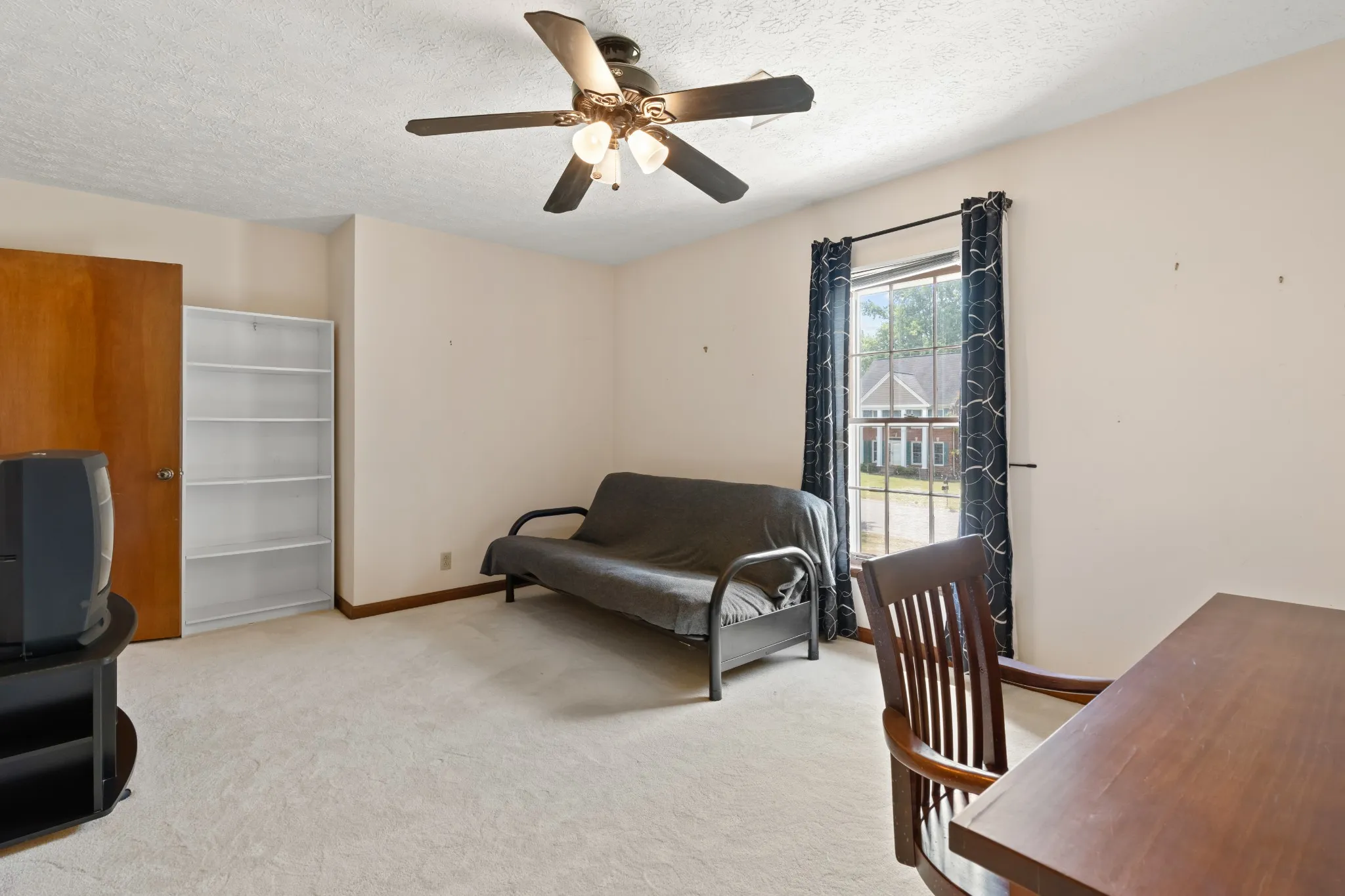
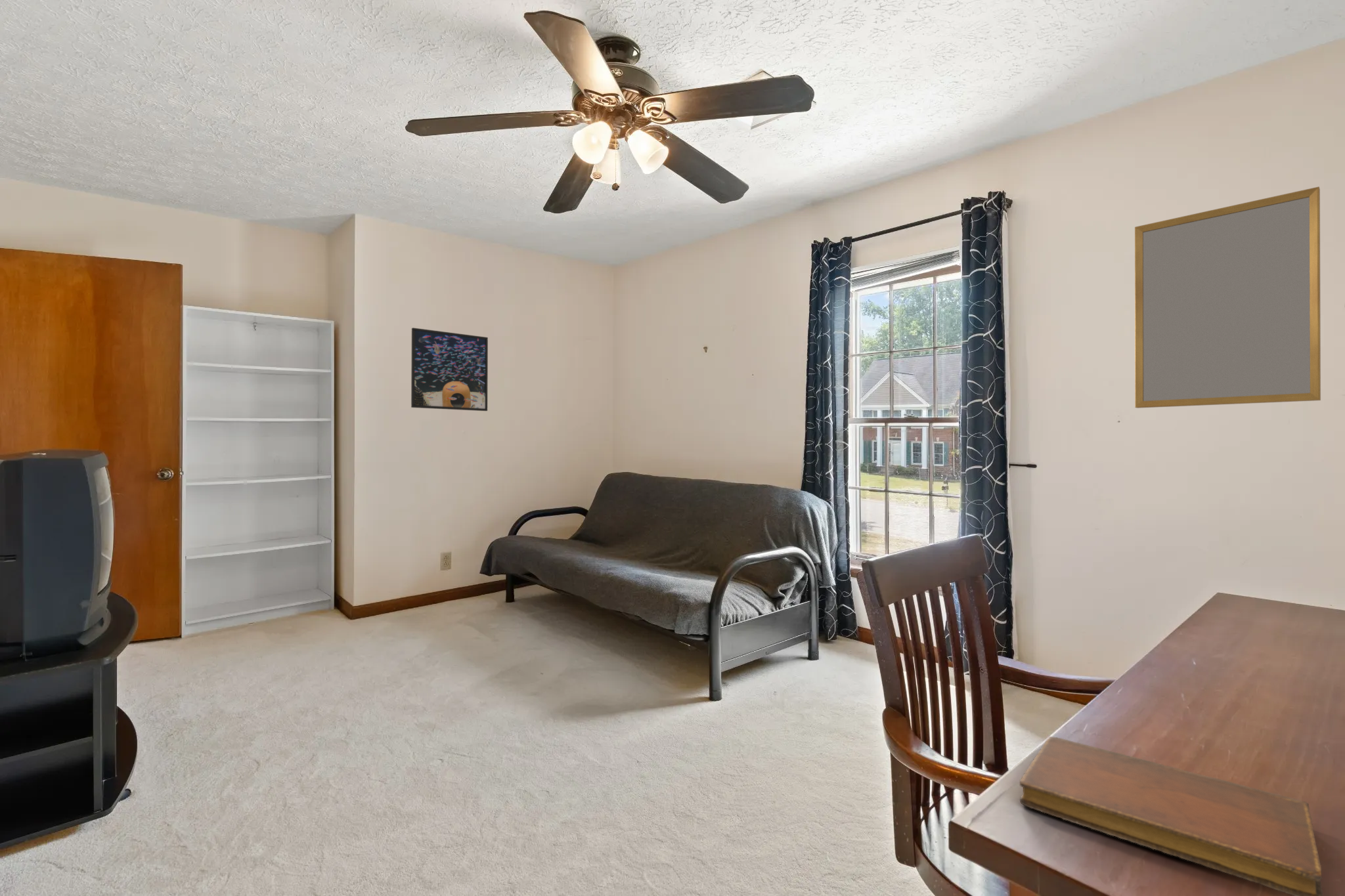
+ notebook [1019,736,1324,896]
+ home mirror [1134,186,1321,409]
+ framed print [410,327,489,412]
